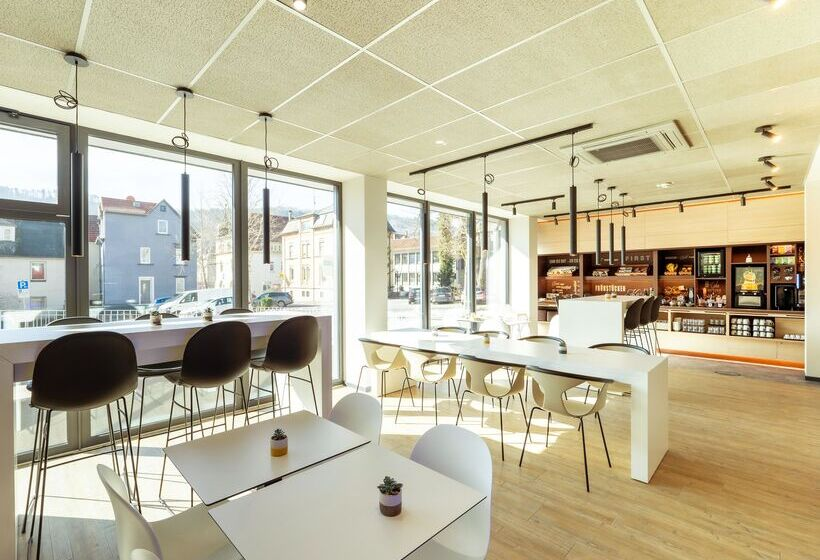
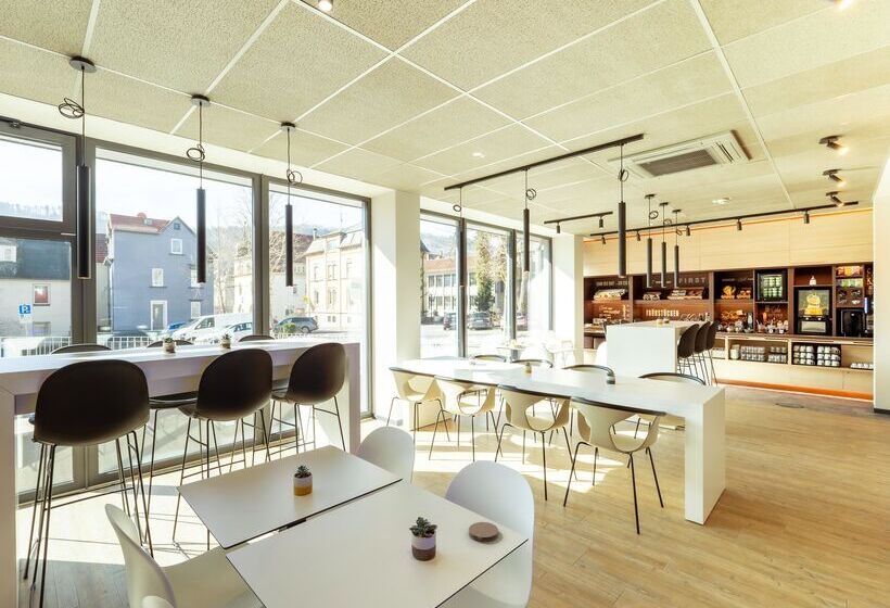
+ coaster [468,521,499,543]
